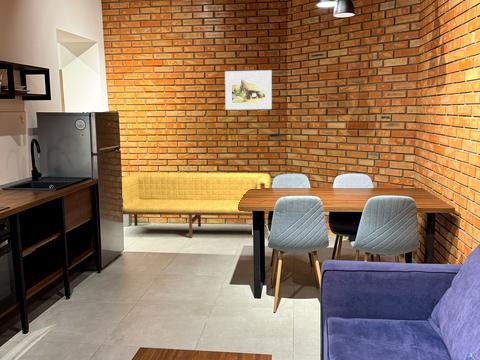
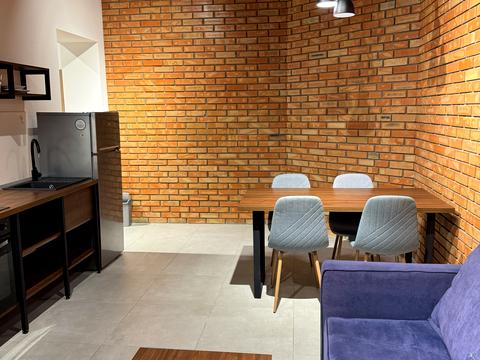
- bench [121,172,272,238]
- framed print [224,69,273,111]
